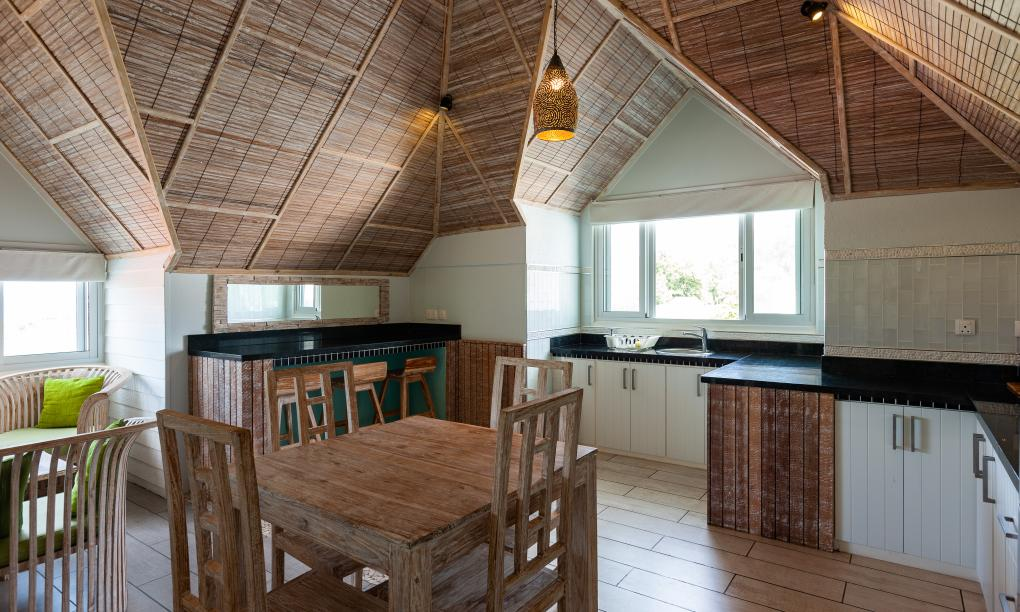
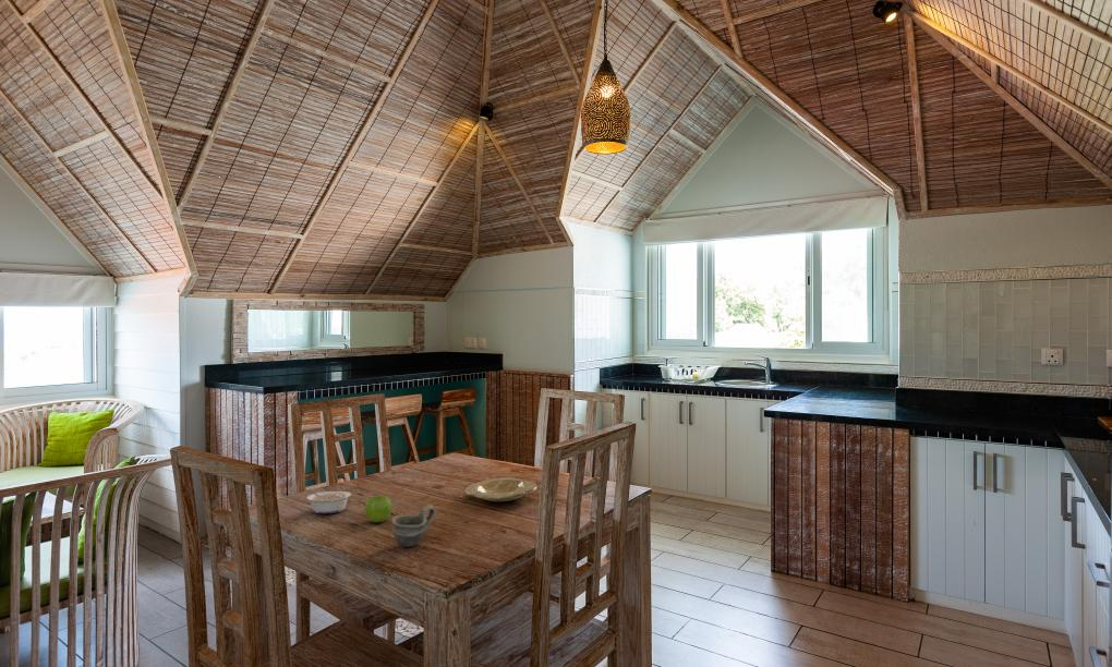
+ cup [391,505,437,548]
+ legume [305,488,352,514]
+ plate [464,476,539,502]
+ fruit [364,495,394,524]
